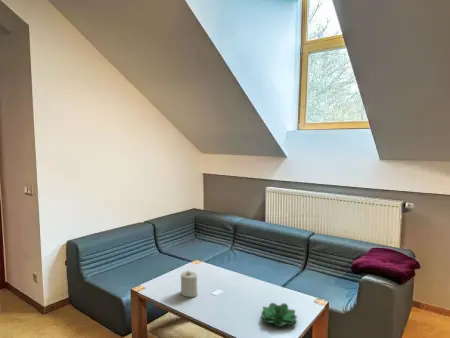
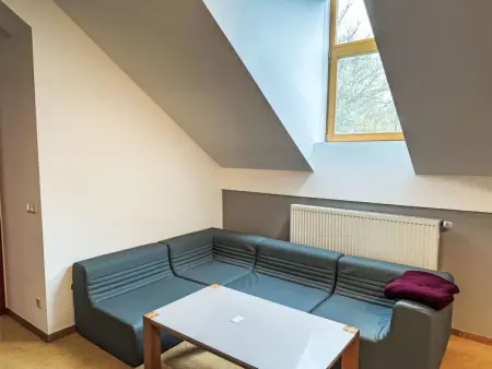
- candle [180,270,199,298]
- succulent plant [260,302,298,328]
